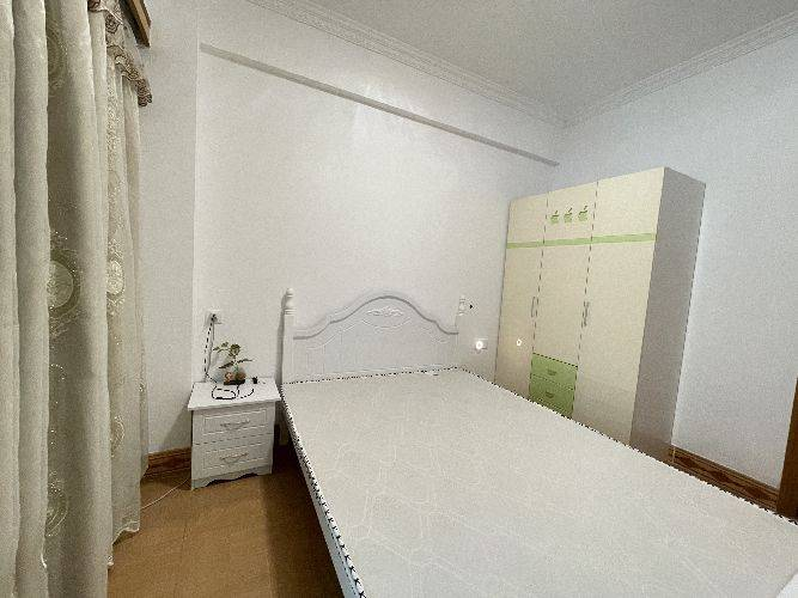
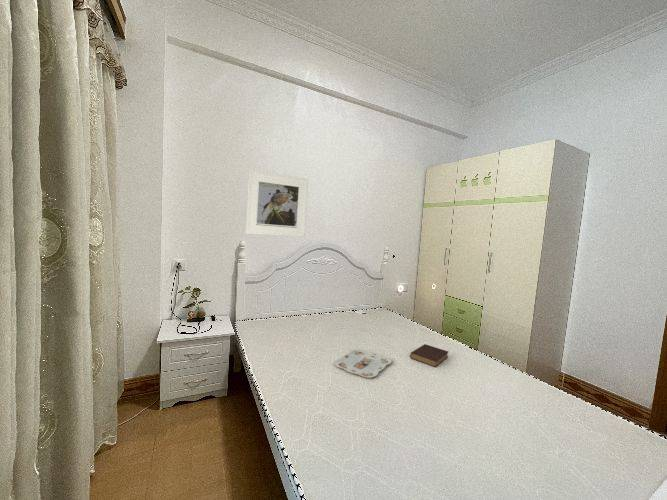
+ serving tray [334,348,392,379]
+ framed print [245,169,309,238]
+ book [409,343,449,368]
